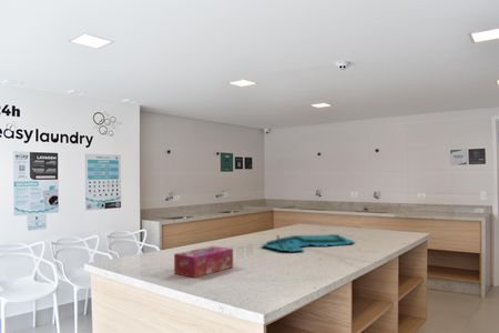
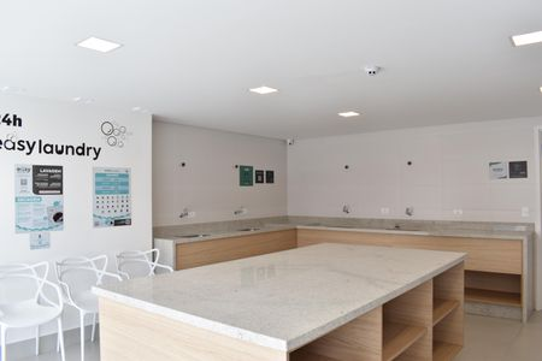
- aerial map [261,233,355,253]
- tissue box [173,245,234,279]
